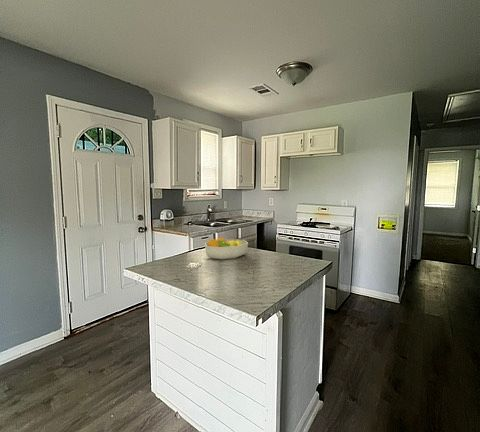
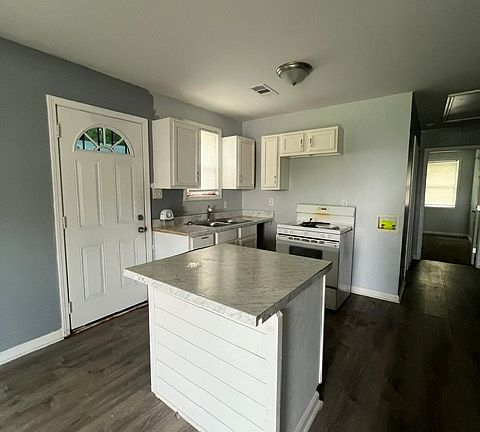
- fruit bowl [204,237,249,261]
